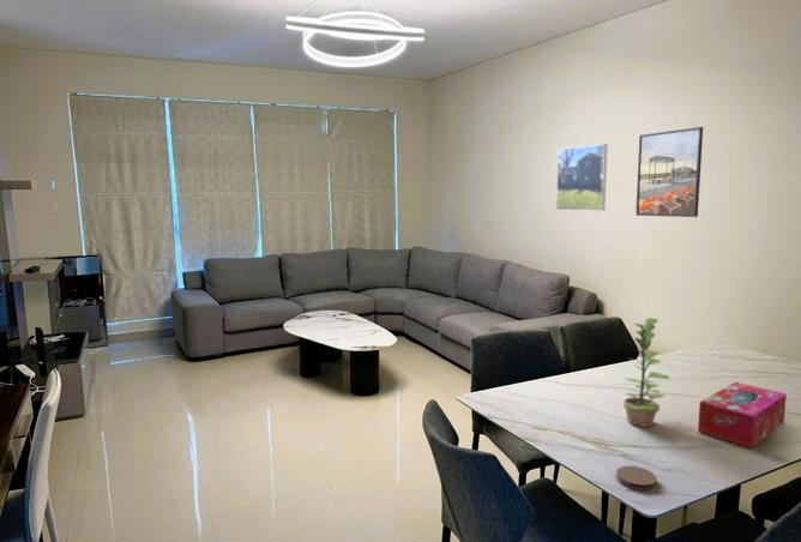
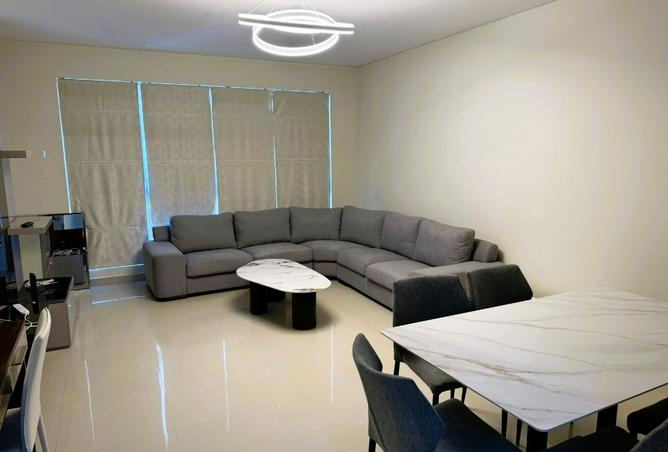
- coaster [615,465,658,490]
- plant [621,317,671,428]
- tissue box [697,381,788,450]
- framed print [555,143,608,212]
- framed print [634,126,704,218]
